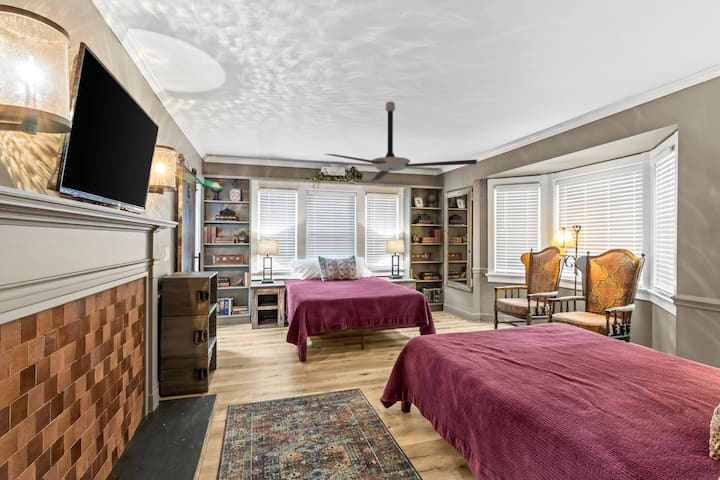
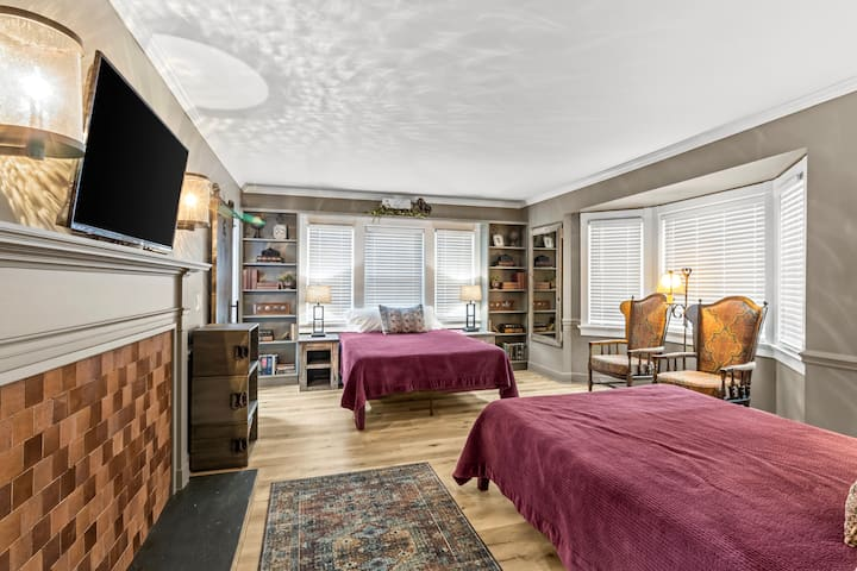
- ceiling fan [324,101,478,182]
